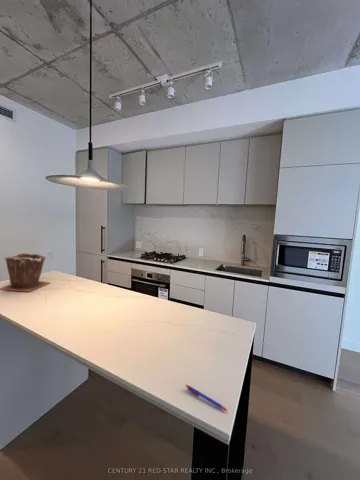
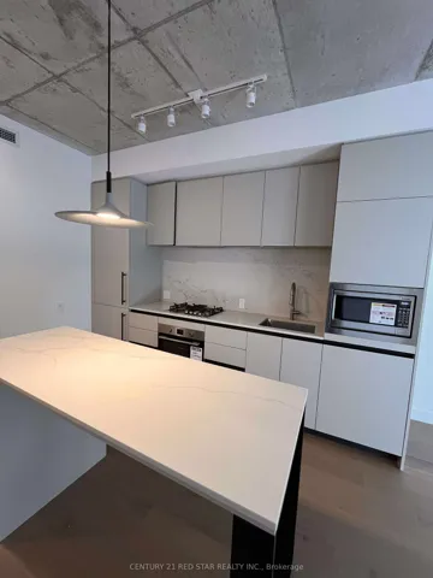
- plant pot [0,252,51,293]
- pen [184,384,229,412]
